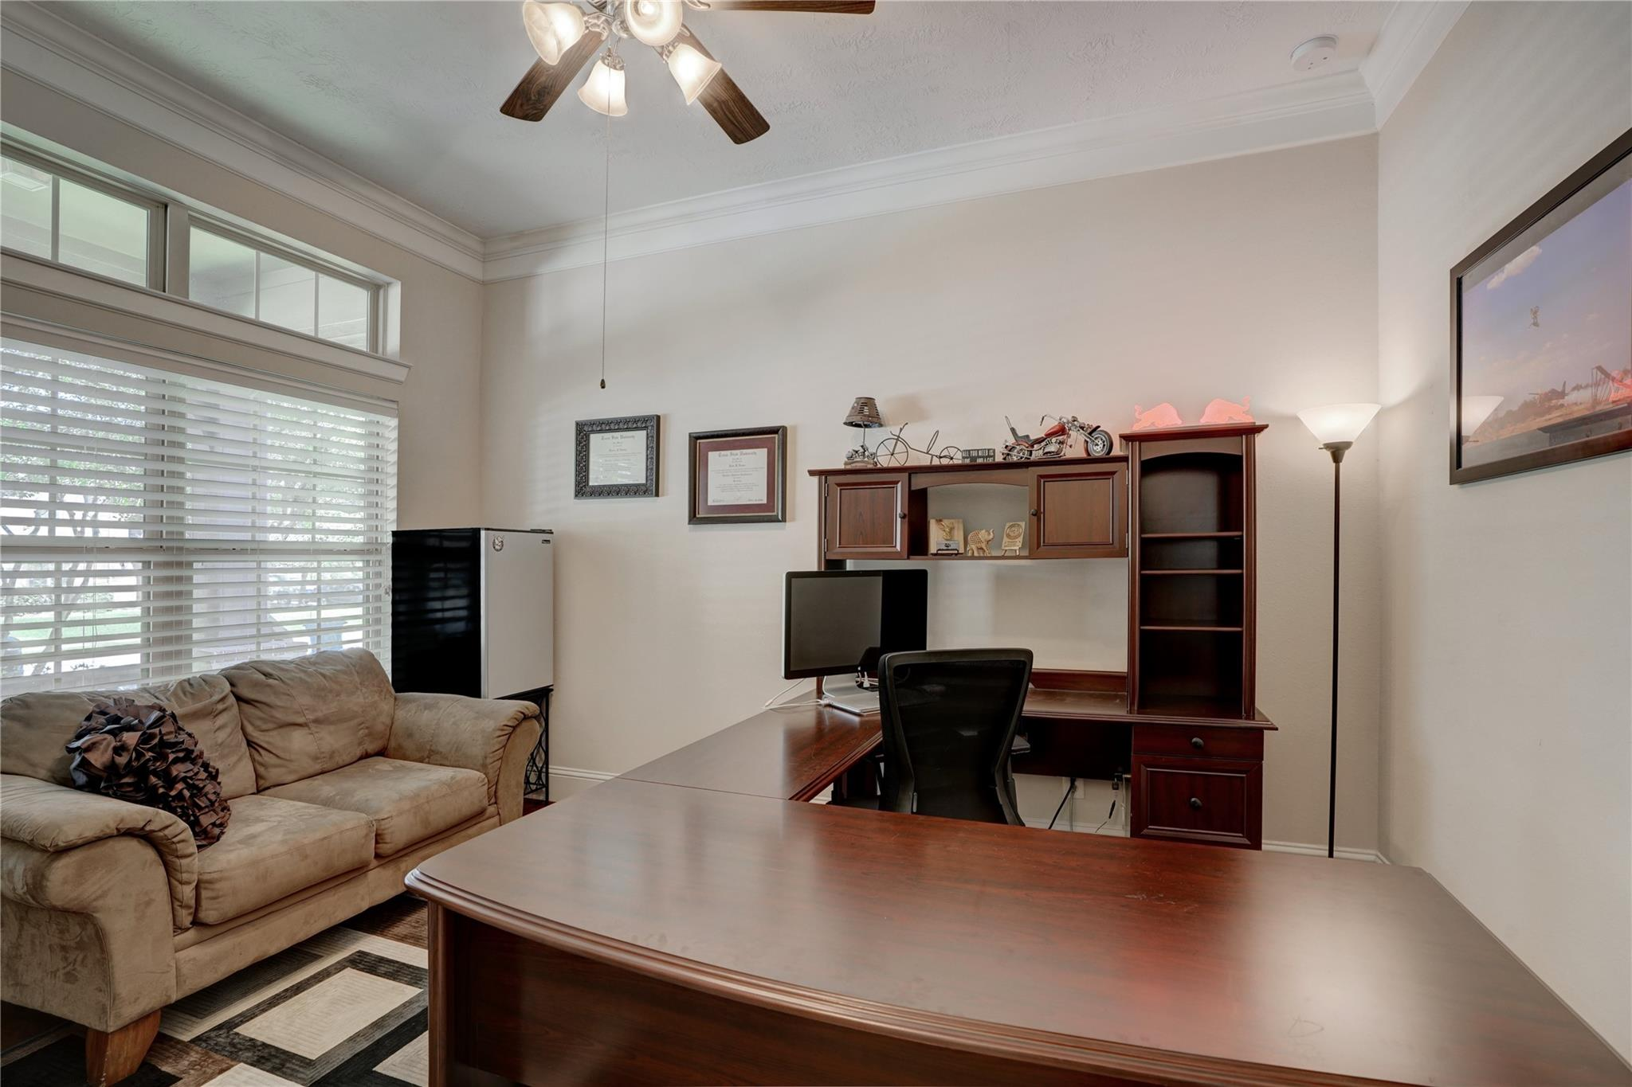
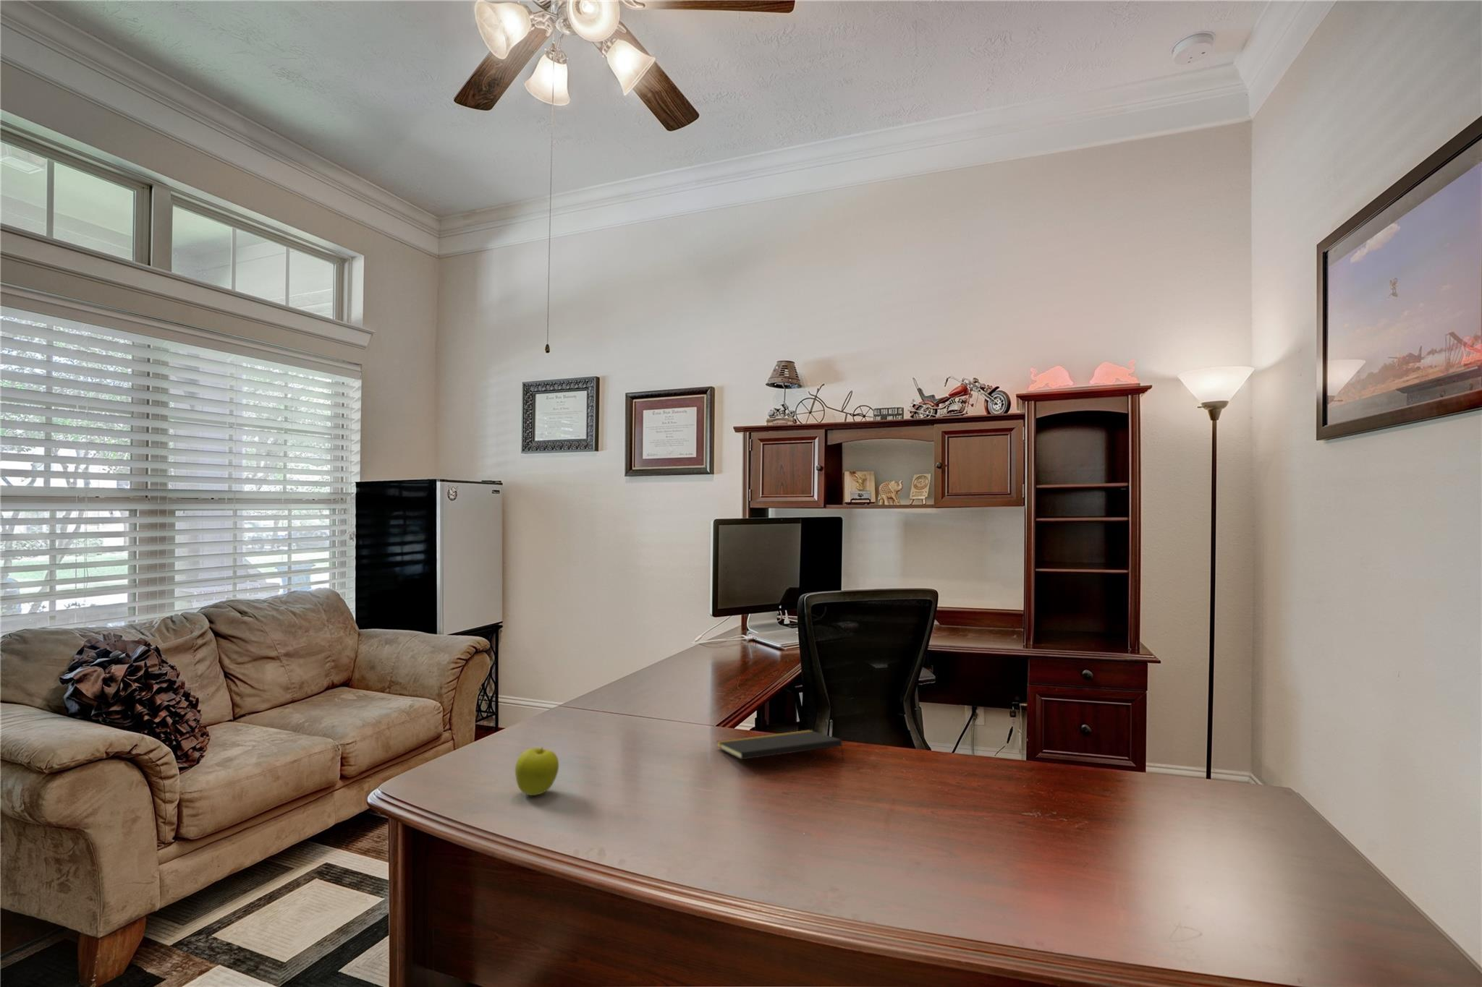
+ notepad [716,729,845,761]
+ fruit [515,747,560,796]
